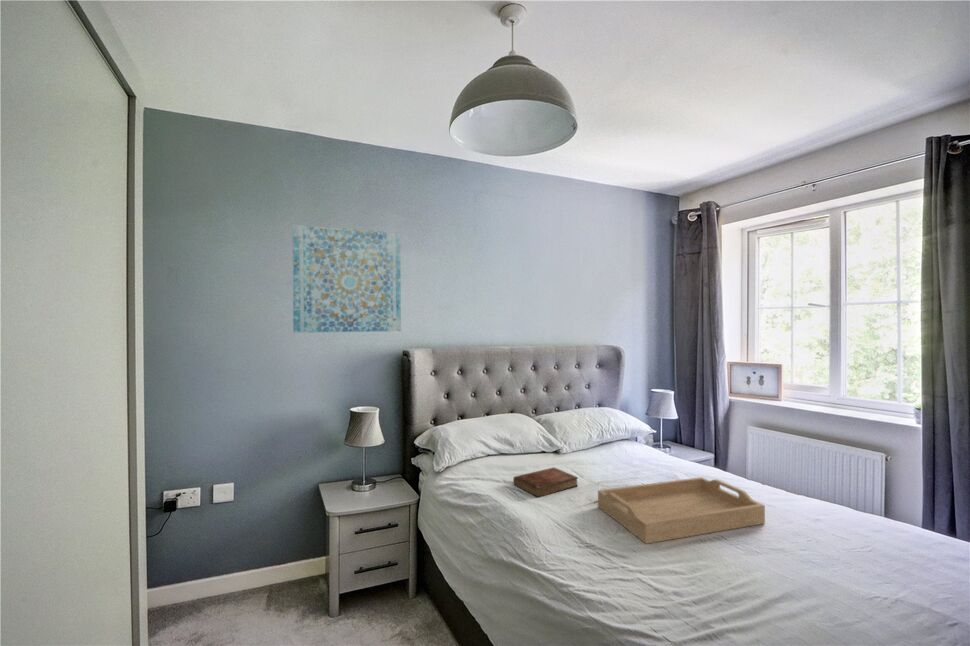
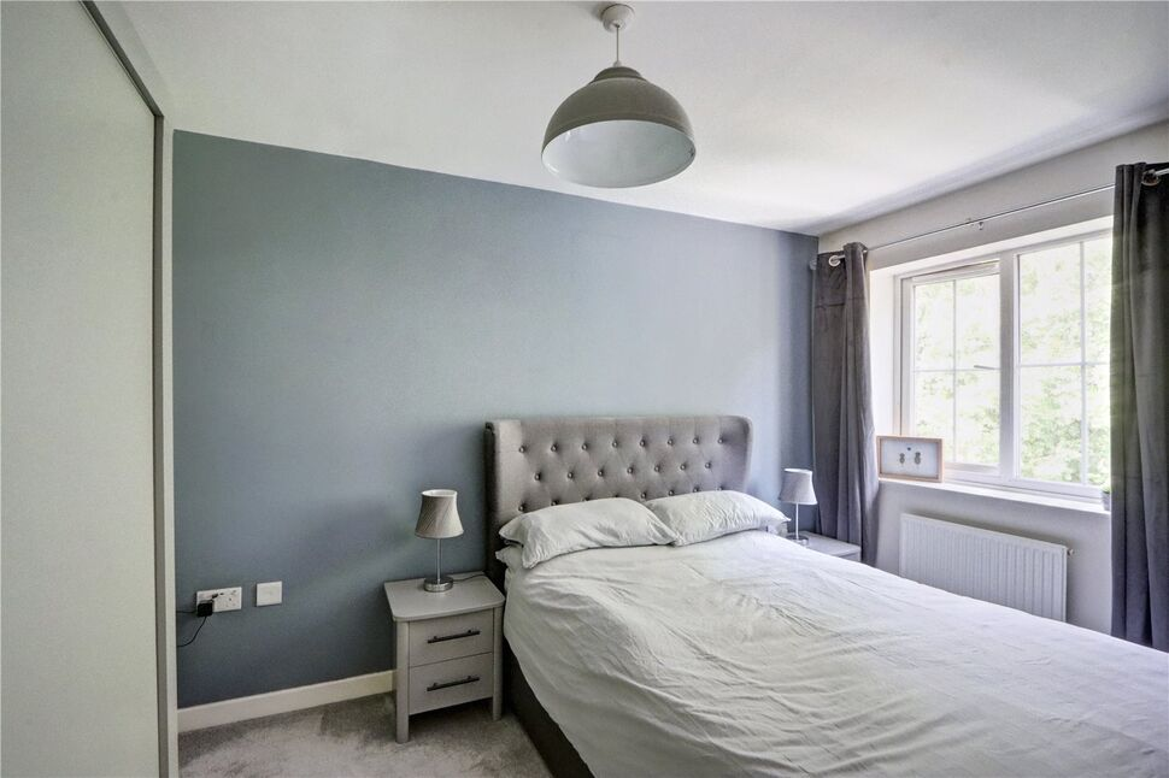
- bible [512,466,579,498]
- wall art [292,223,402,334]
- serving tray [597,476,766,545]
